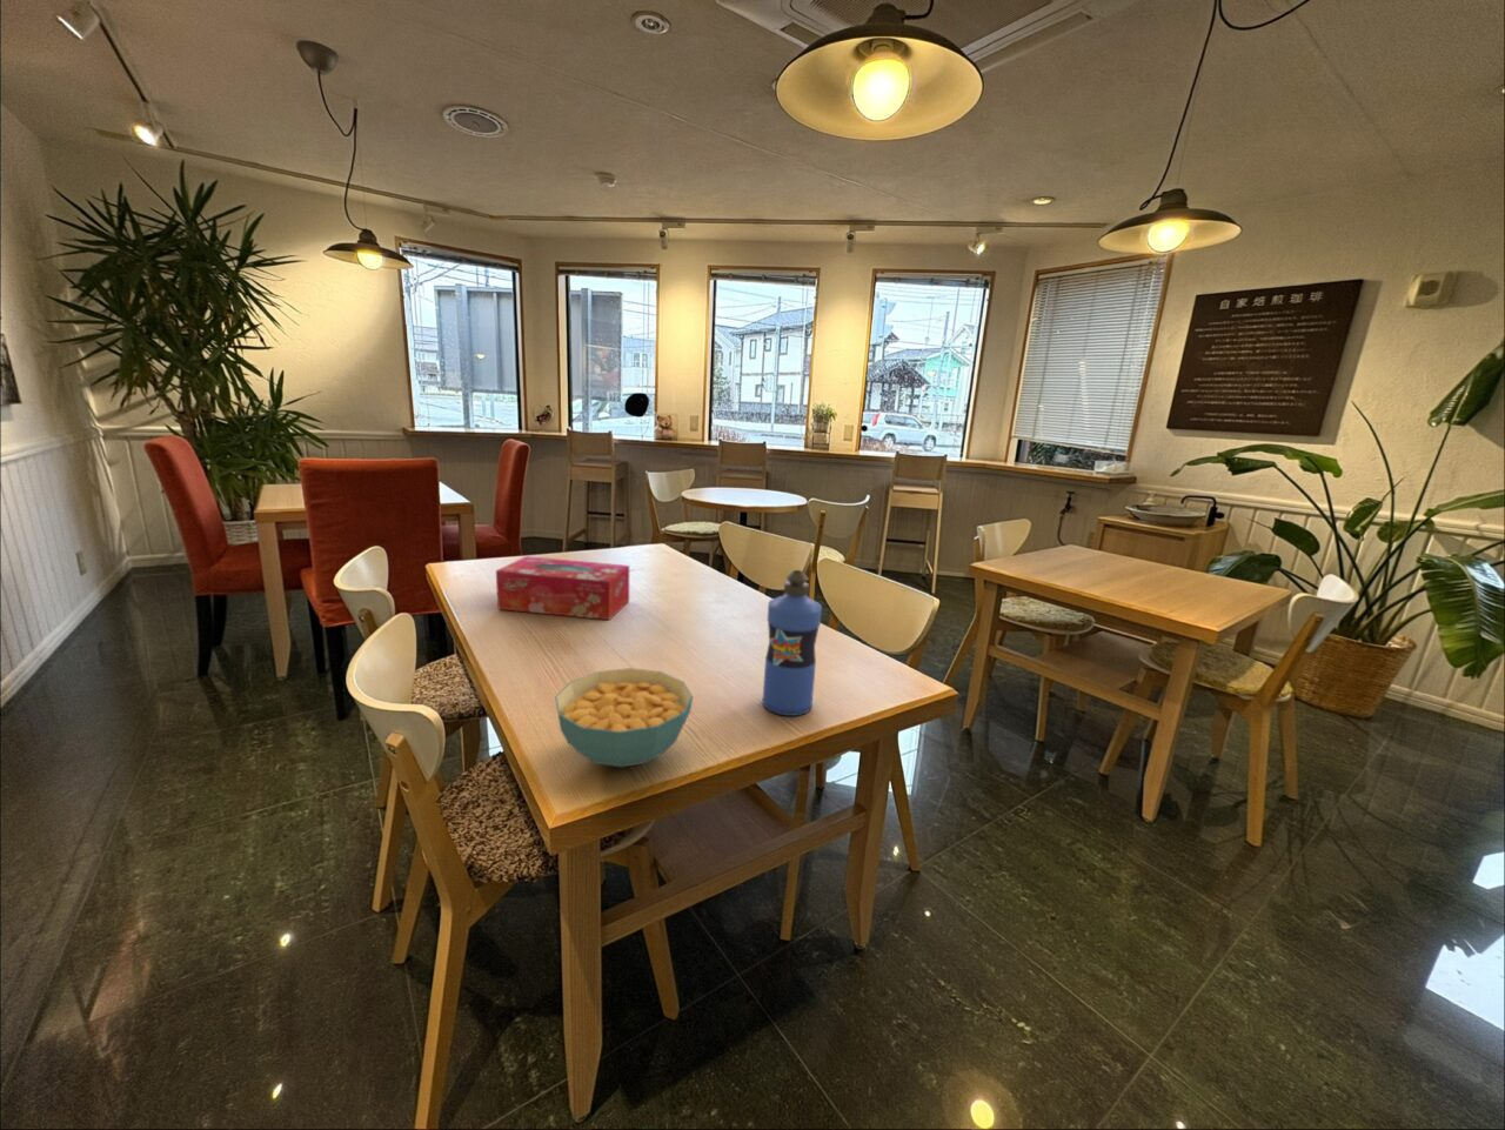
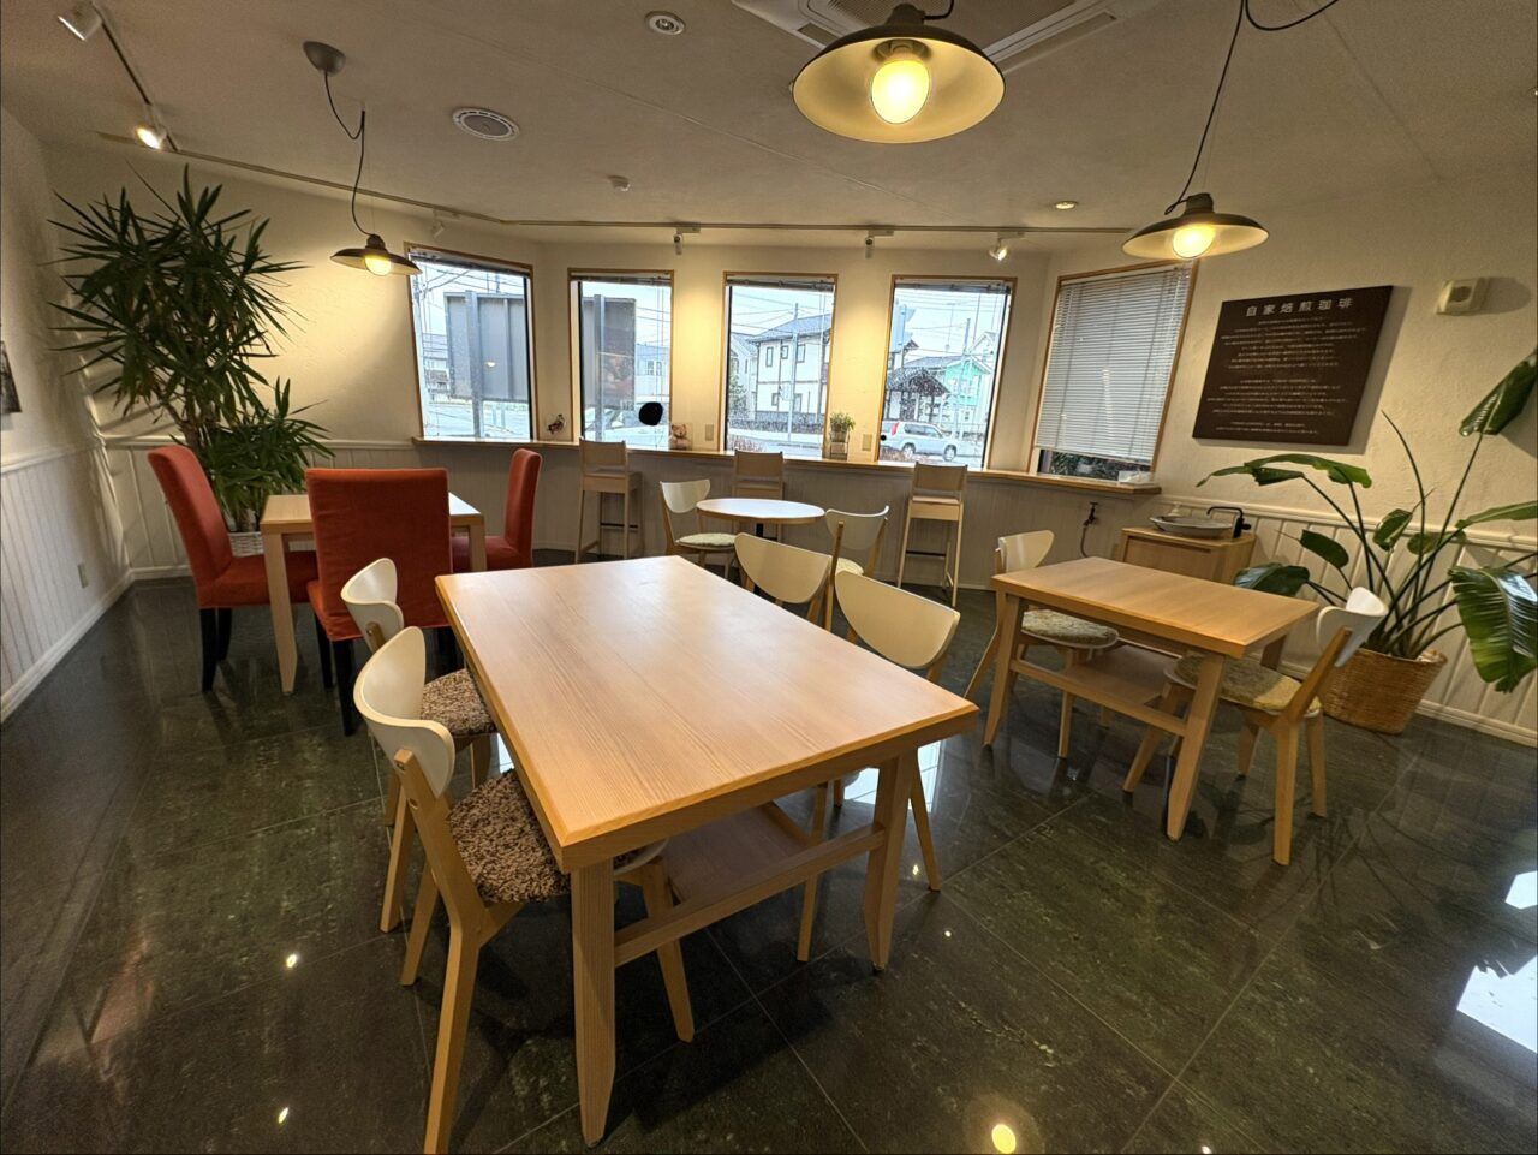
- tissue box [495,556,630,621]
- water bottle [762,569,823,717]
- cereal bowl [554,667,693,768]
